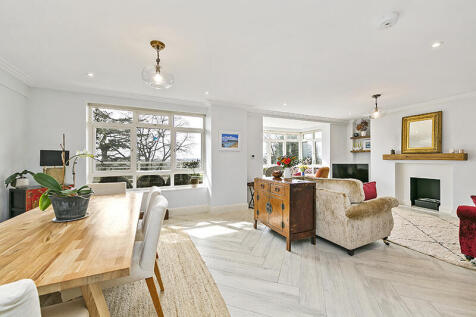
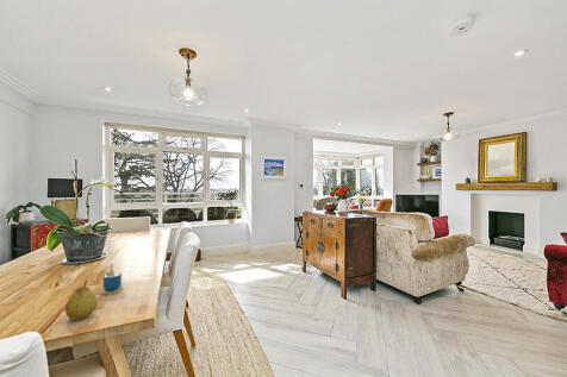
+ cup [100,262,125,296]
+ fruit [64,279,98,322]
